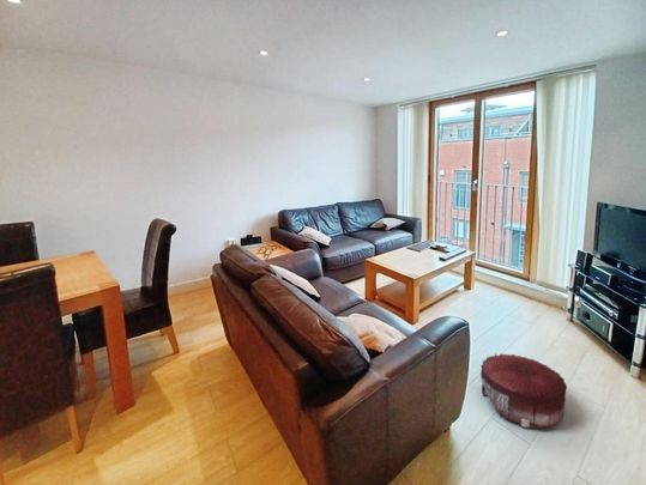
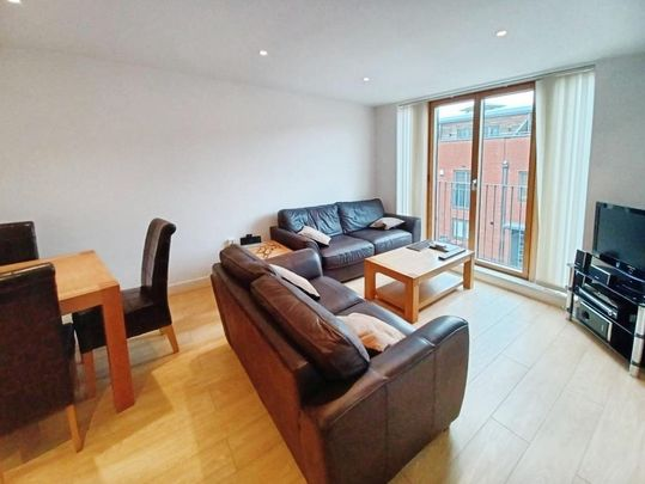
- pouf [479,352,568,429]
